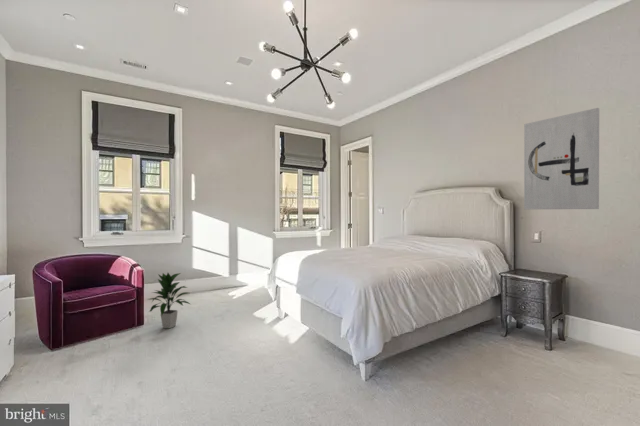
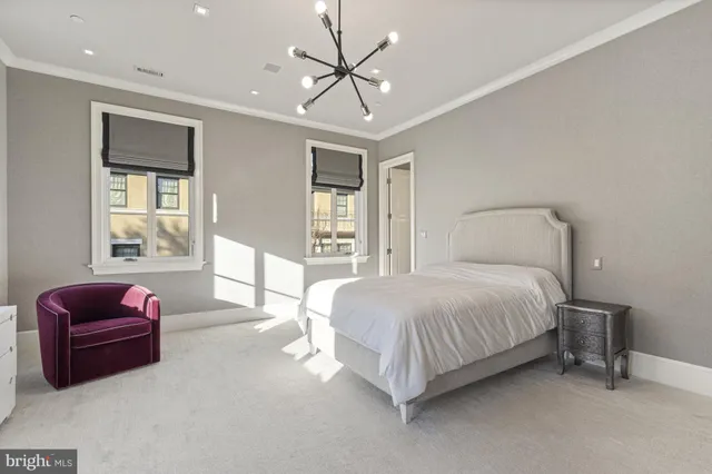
- indoor plant [146,272,191,329]
- wall art [523,107,600,210]
